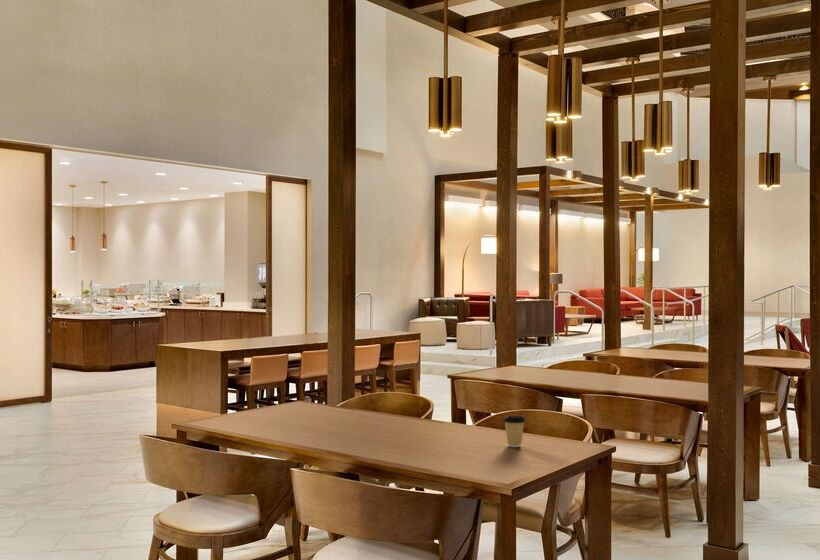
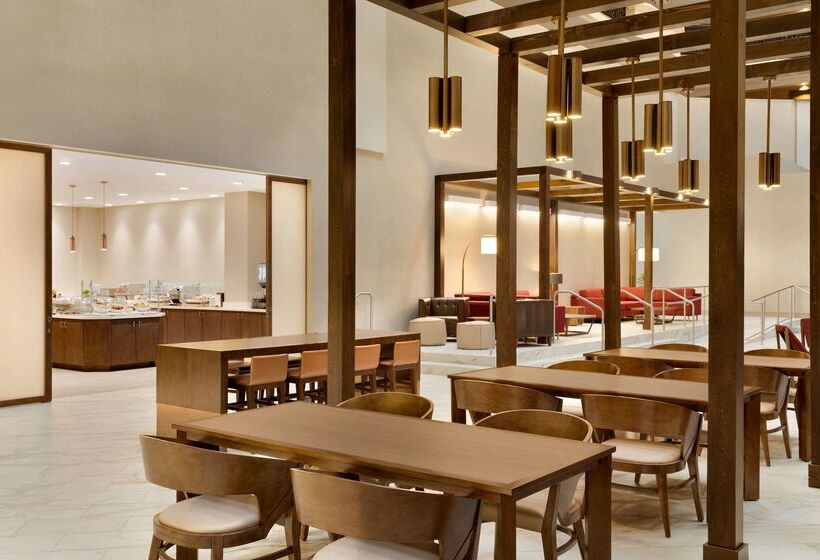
- coffee cup [502,415,527,448]
